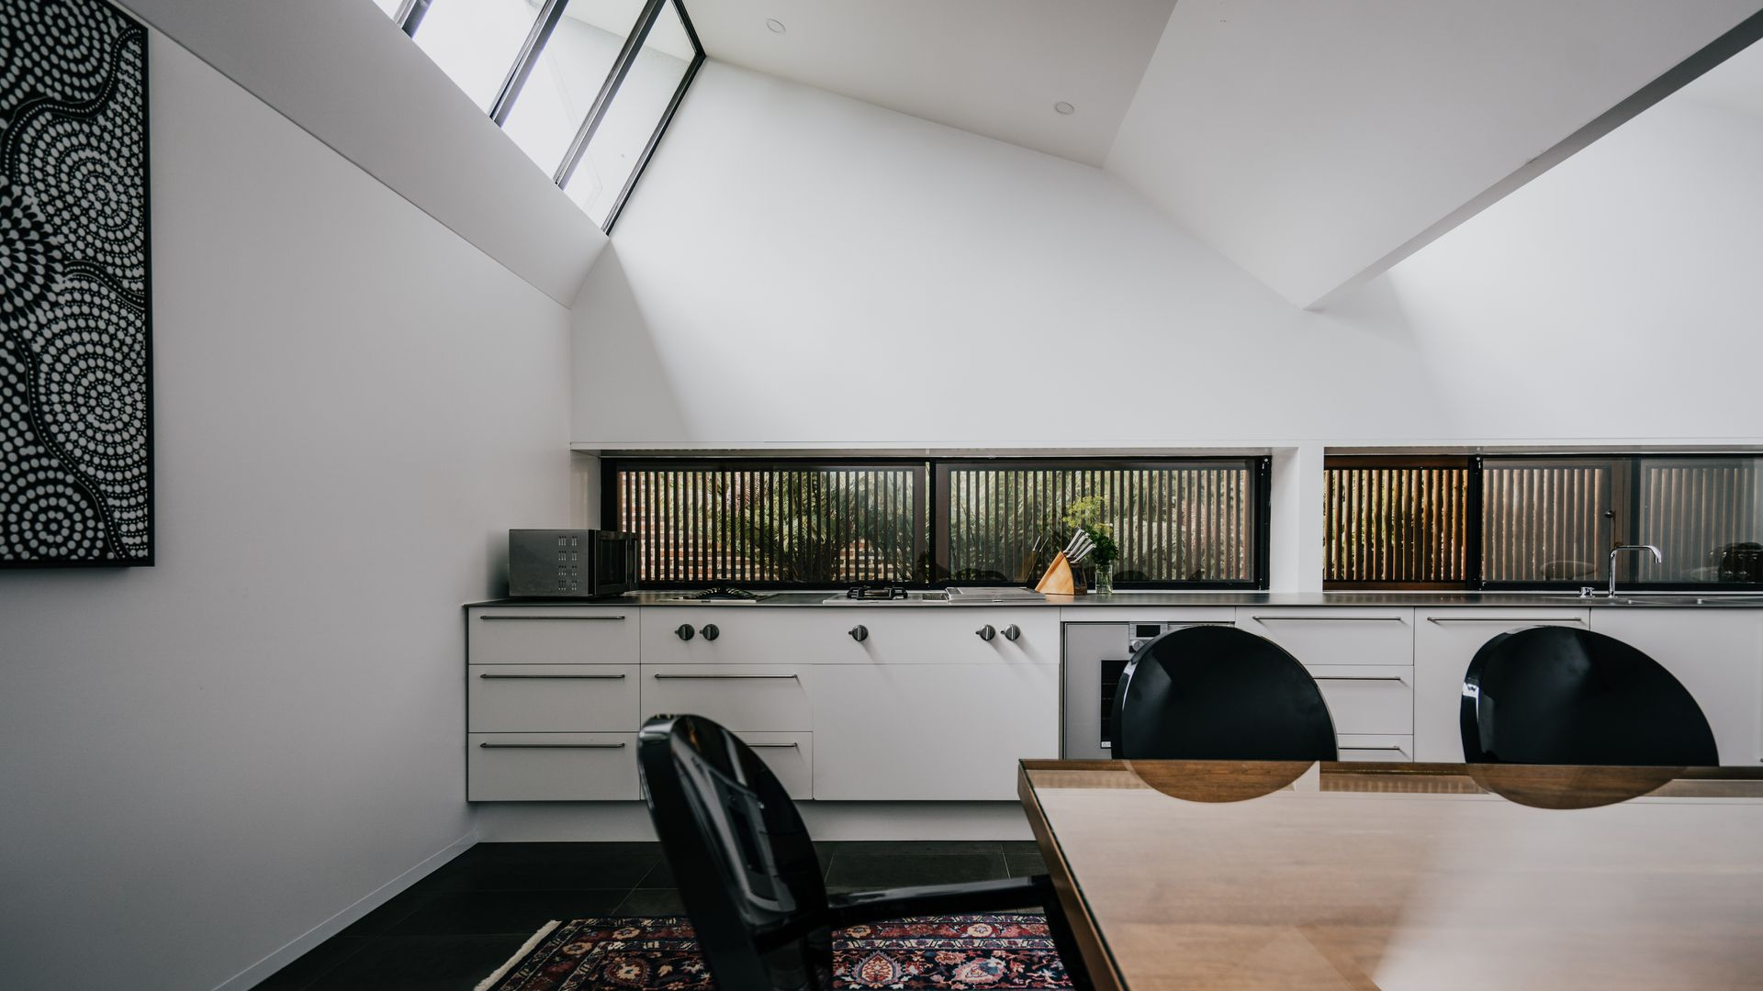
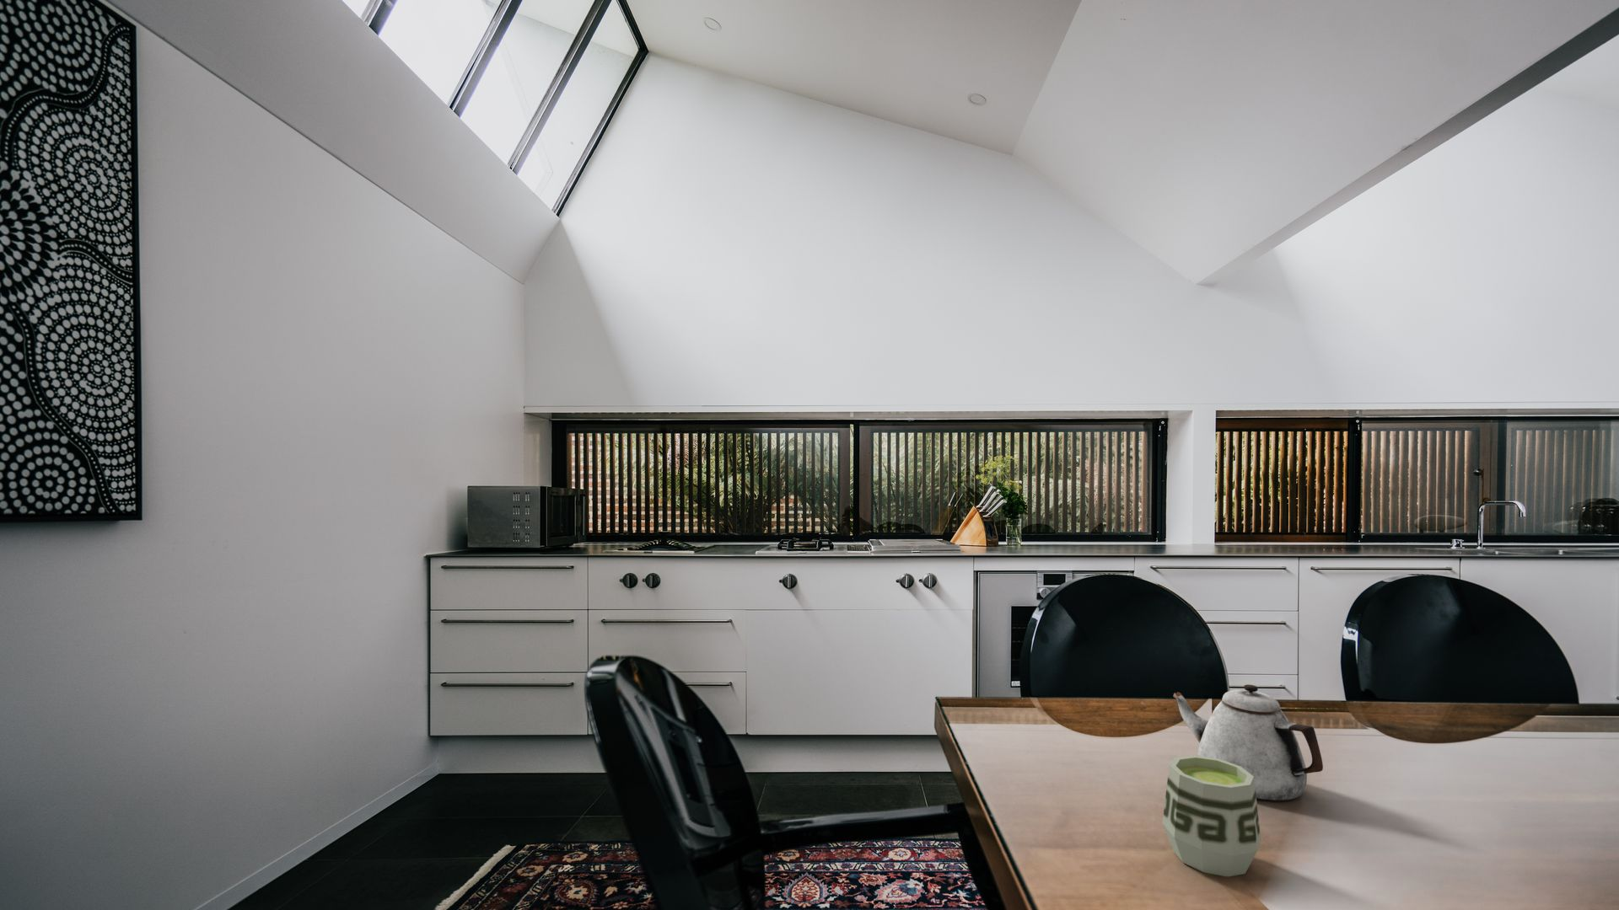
+ cup [1161,754,1261,878]
+ teapot [1172,683,1324,803]
